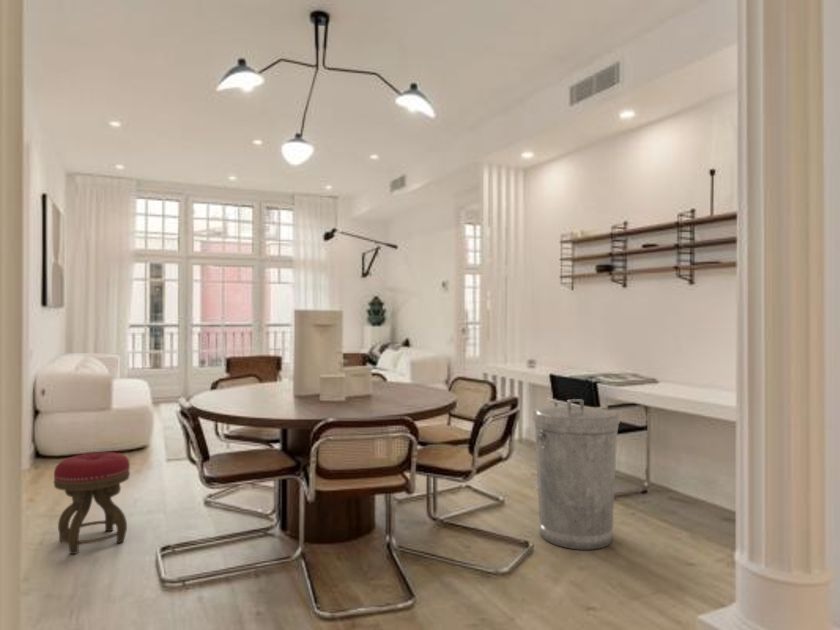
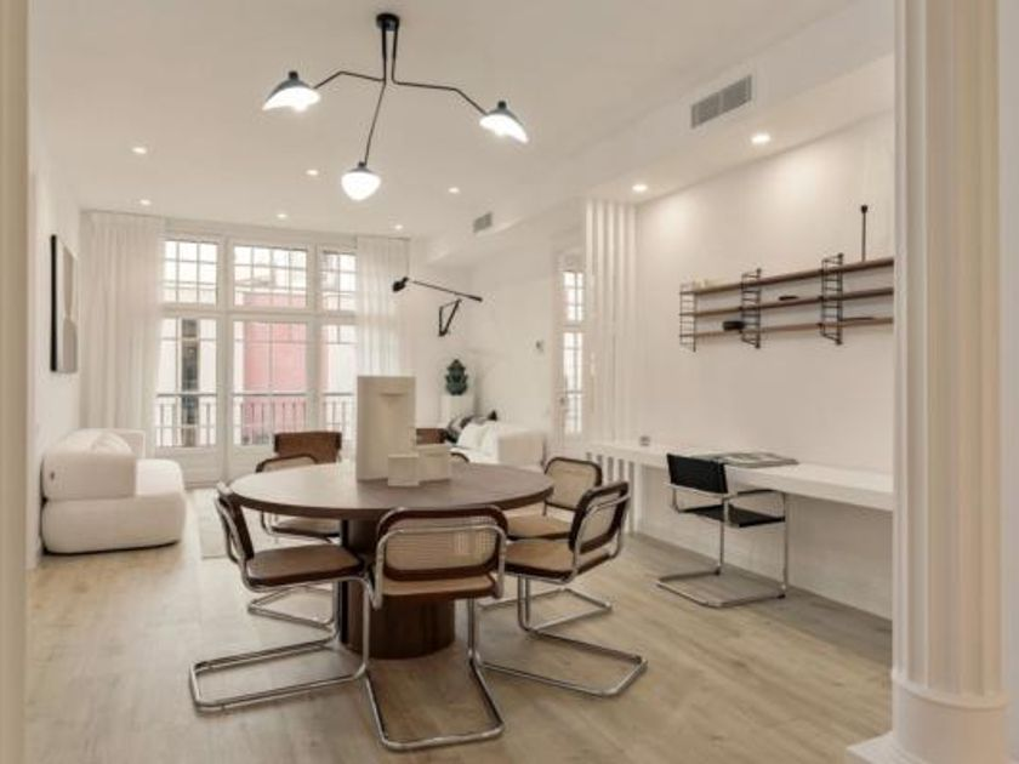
- stool [53,451,131,555]
- trash can [531,398,621,551]
